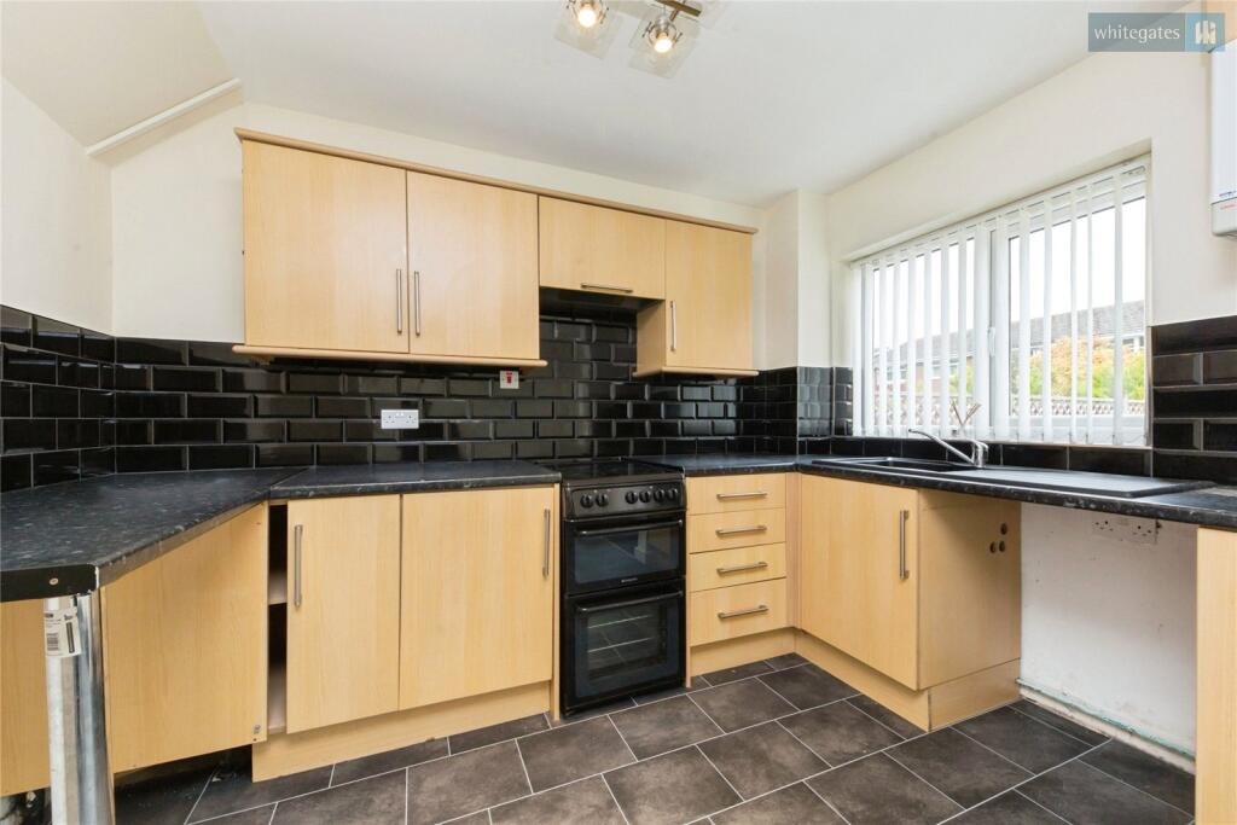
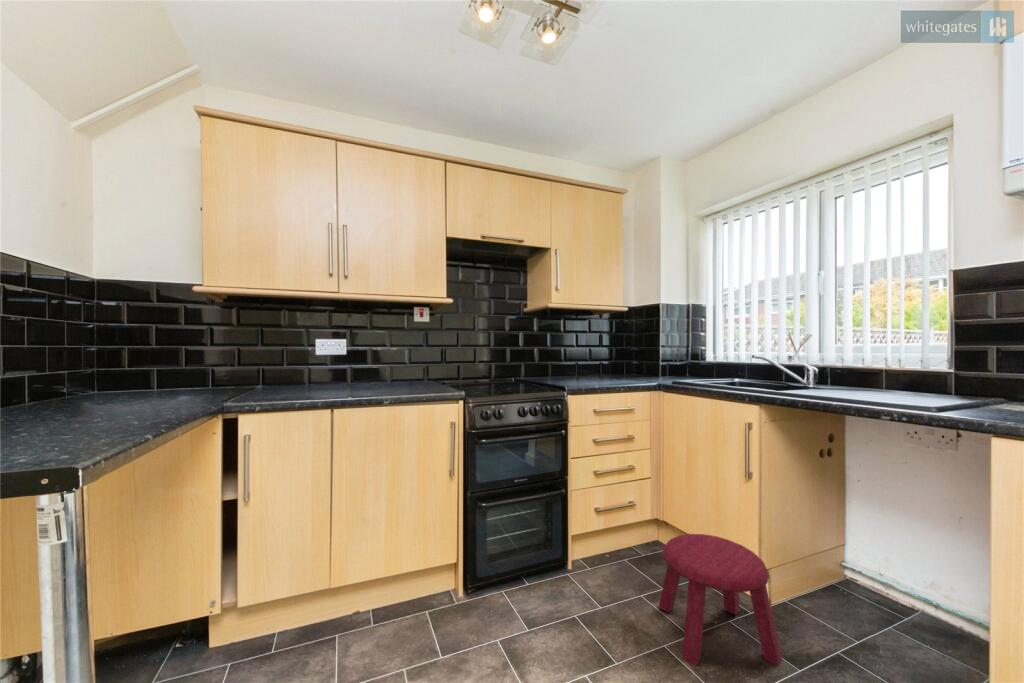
+ stool [657,533,783,667]
